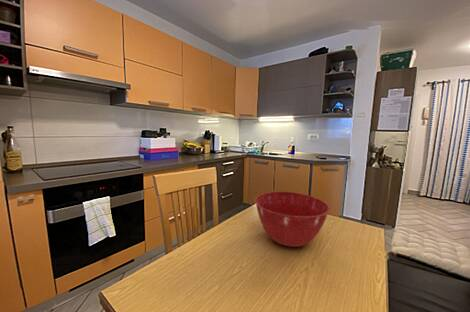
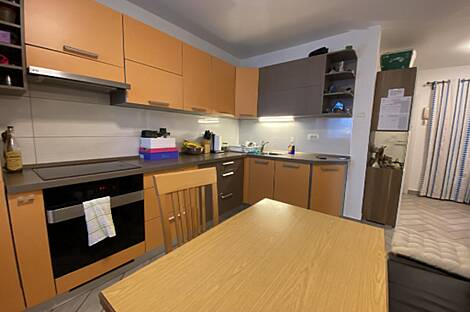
- mixing bowl [254,191,331,248]
